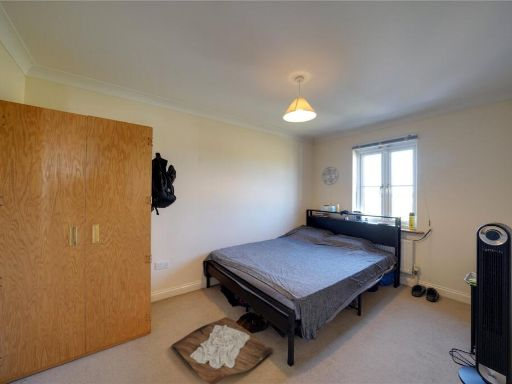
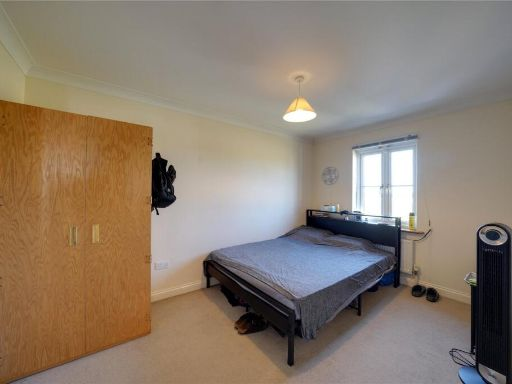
- towel [171,316,274,384]
